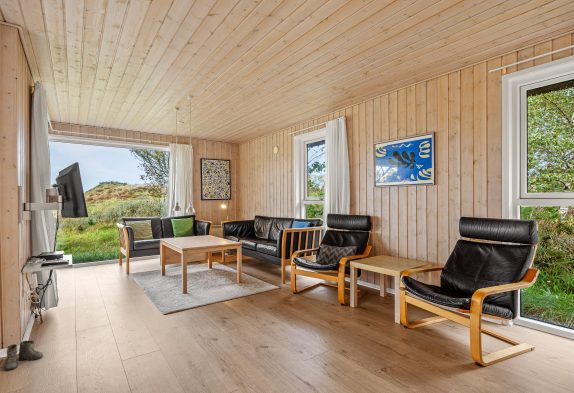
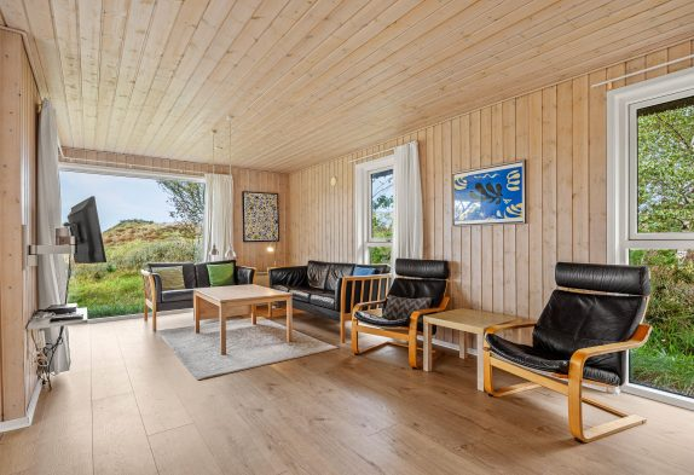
- boots [0,339,44,371]
